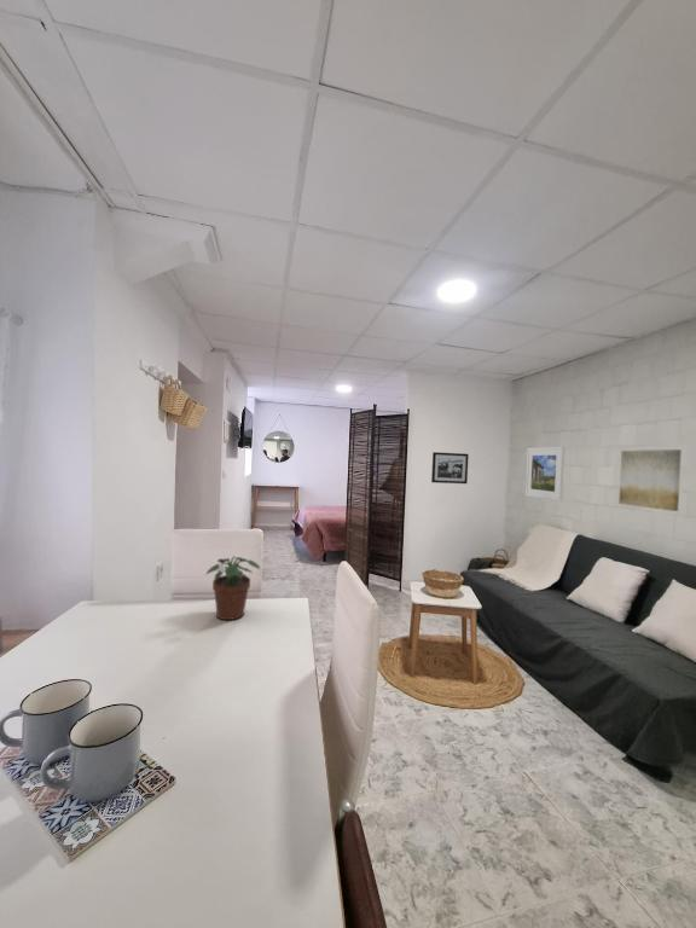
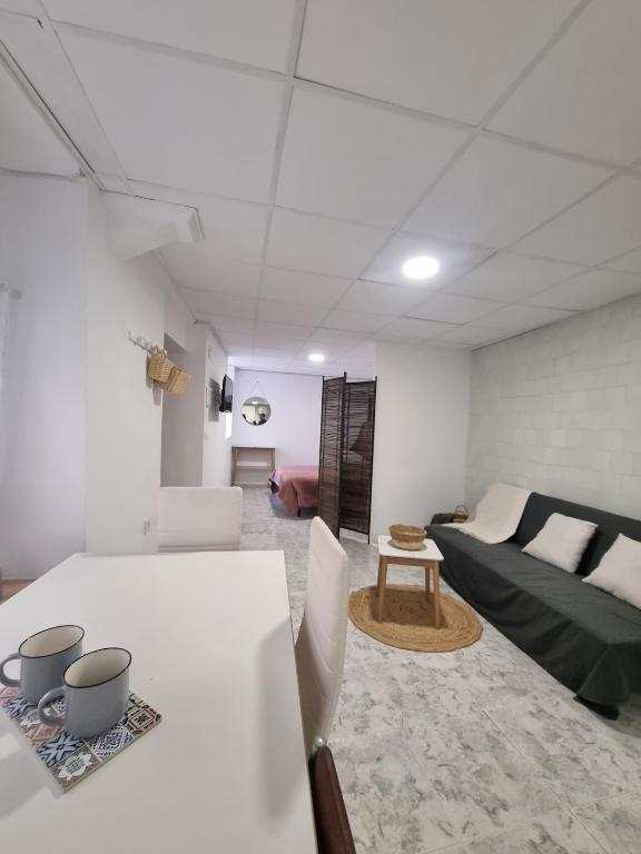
- potted plant [204,555,261,621]
- wall art [617,448,683,512]
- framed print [524,446,566,503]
- picture frame [430,451,470,485]
